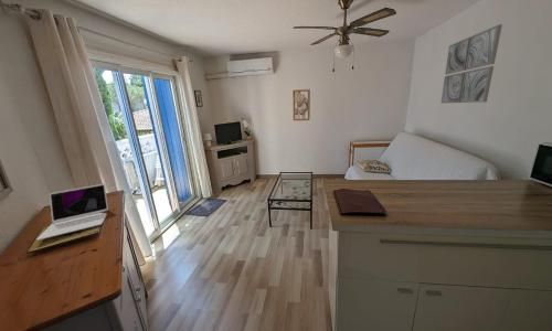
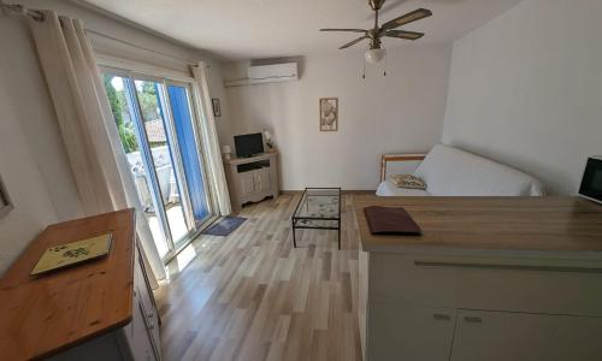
- laptop [35,182,109,242]
- wall art [439,23,503,105]
